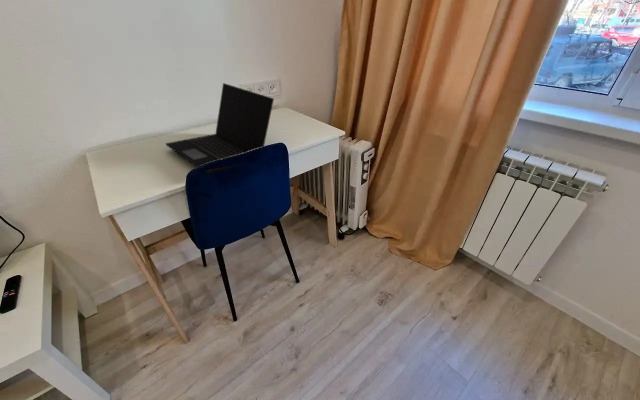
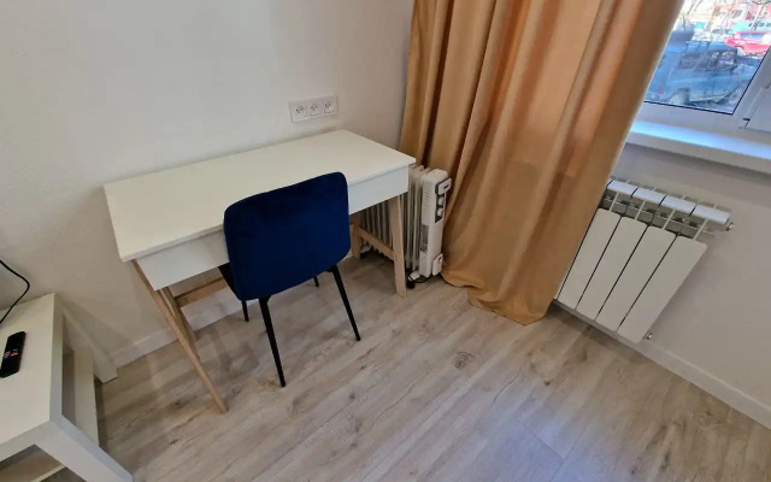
- laptop [165,82,275,175]
